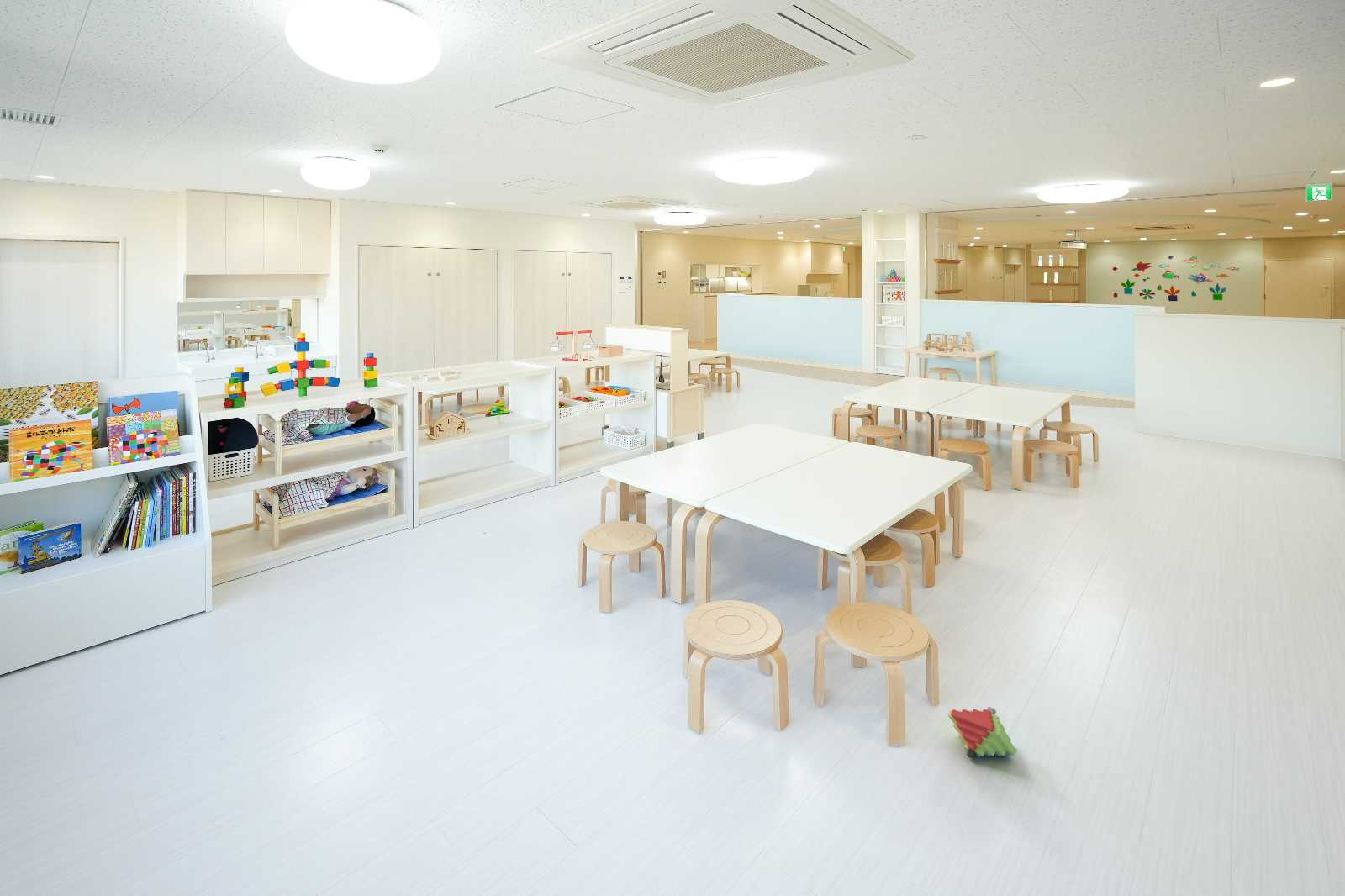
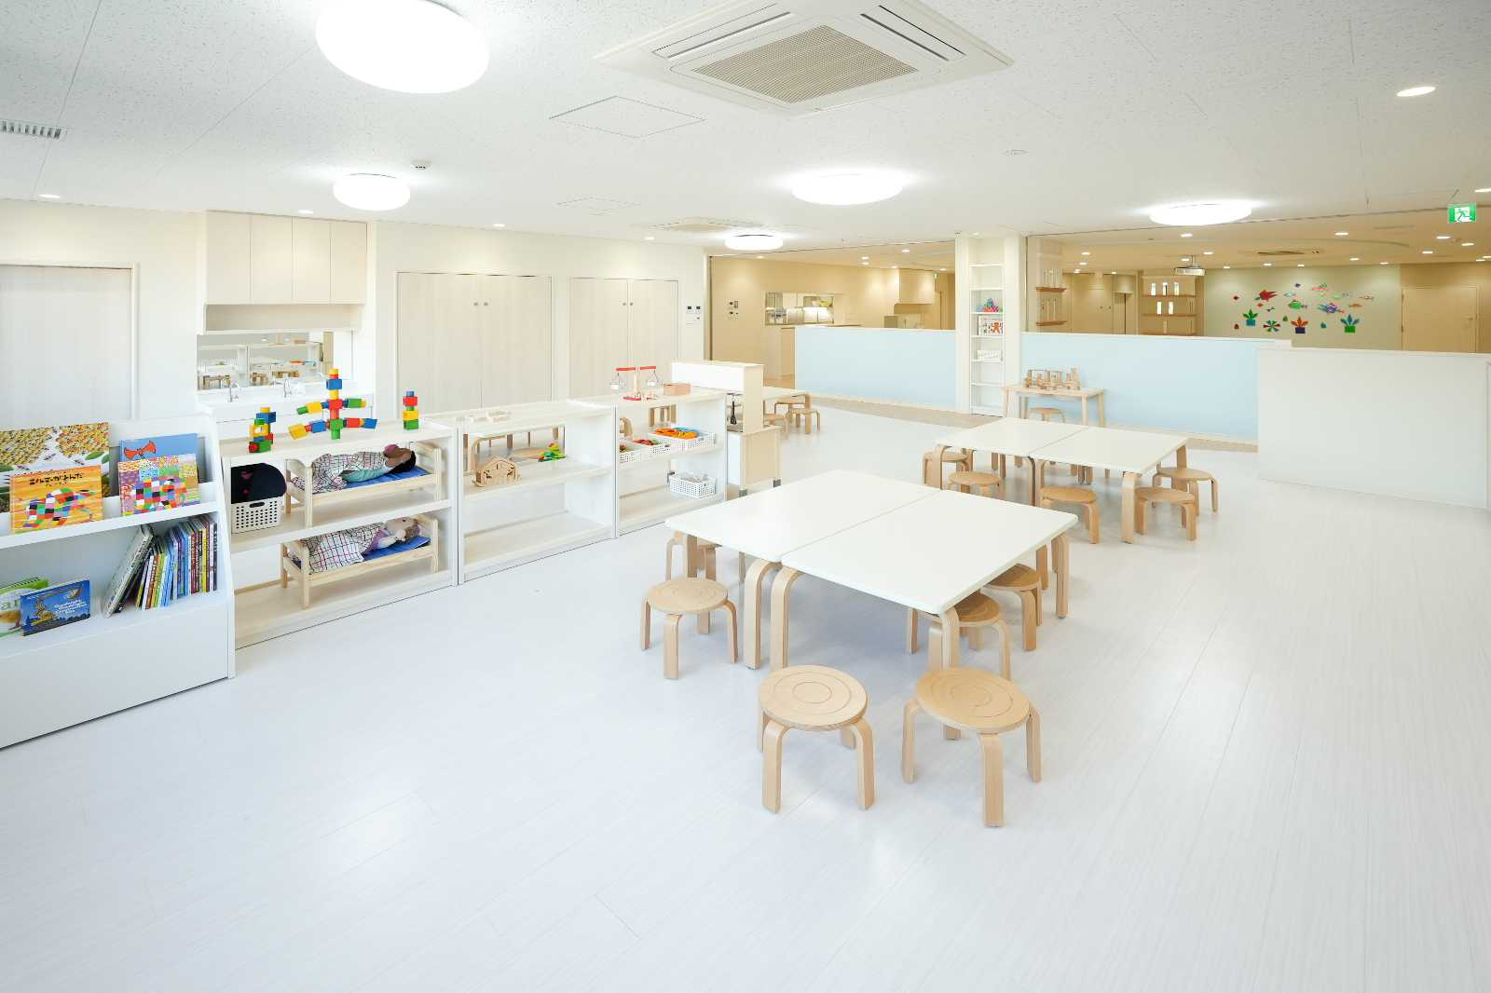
- stacking toy [947,706,1018,761]
